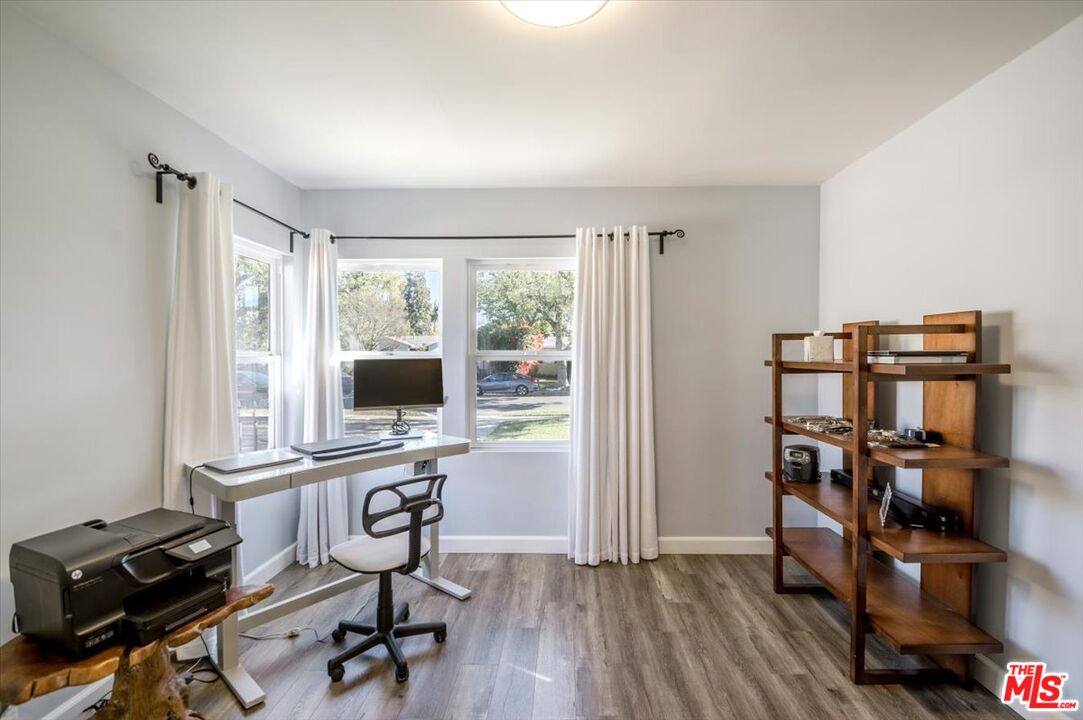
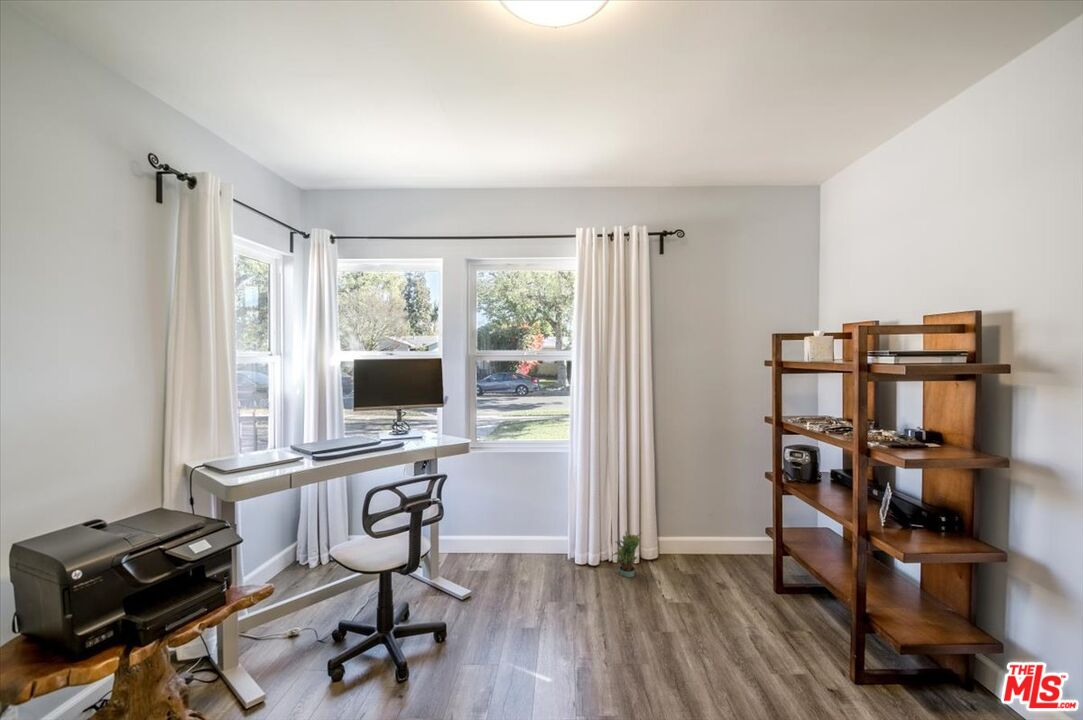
+ potted plant [611,530,643,578]
